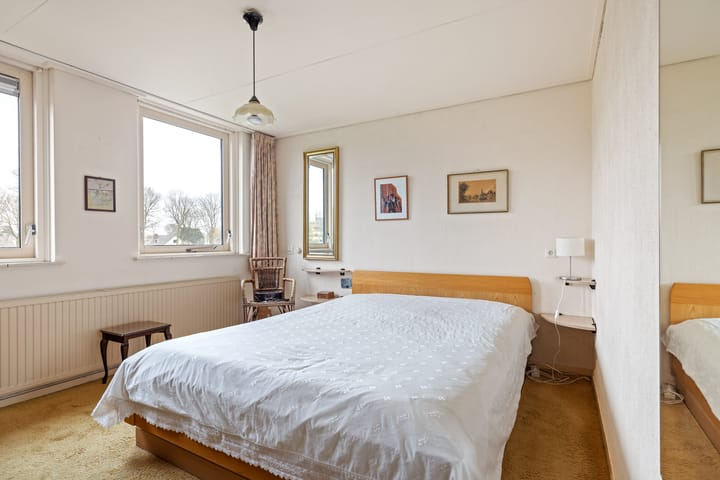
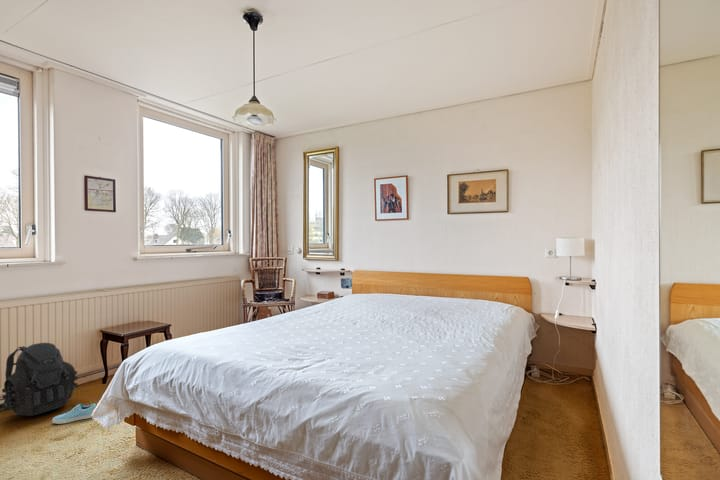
+ backpack [0,342,79,417]
+ sneaker [51,403,97,425]
